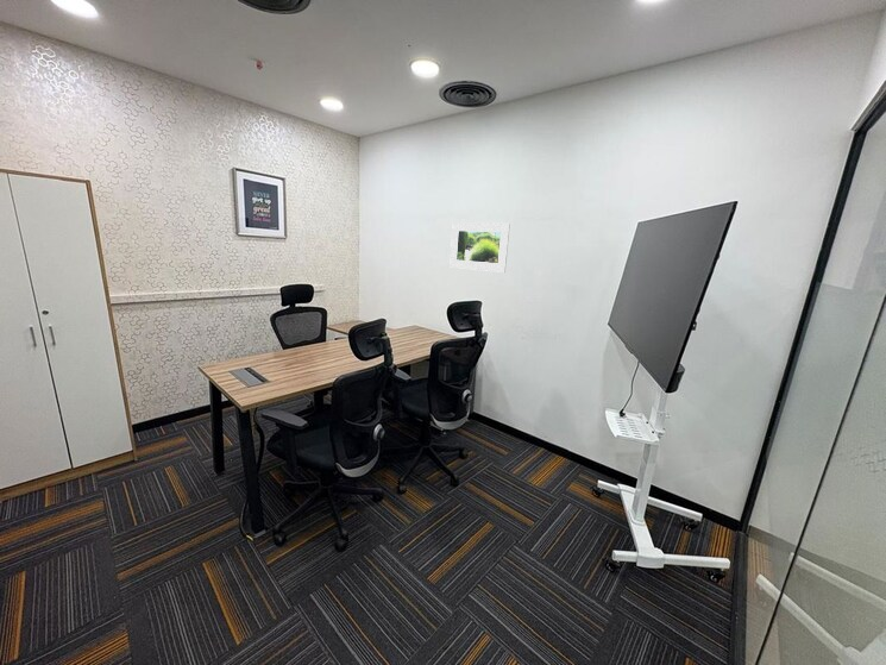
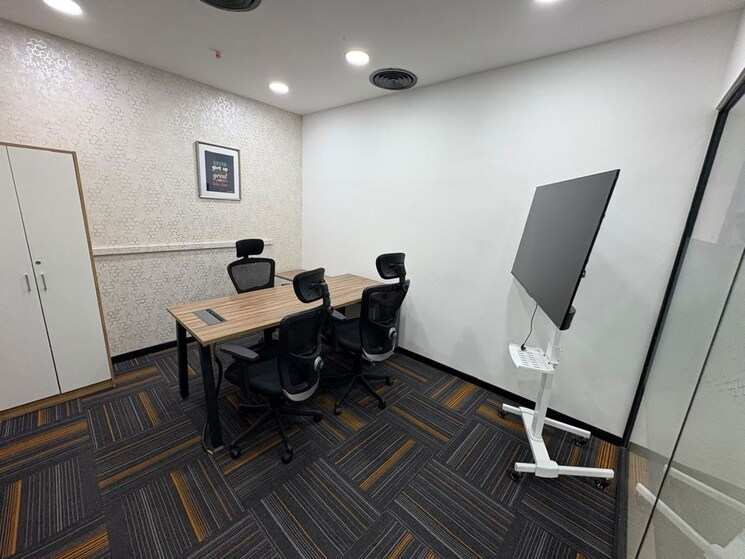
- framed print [450,221,511,274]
